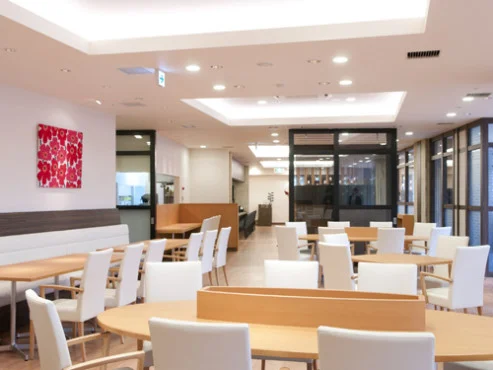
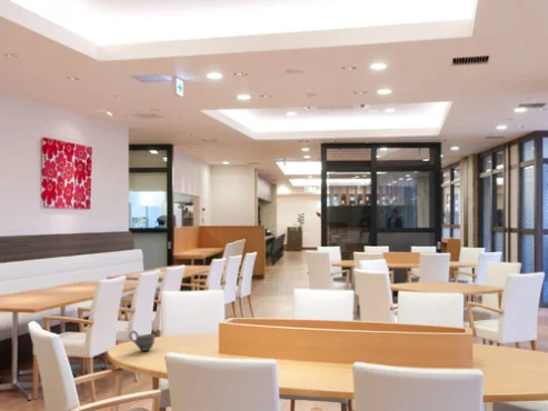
+ cup [128,330,156,352]
